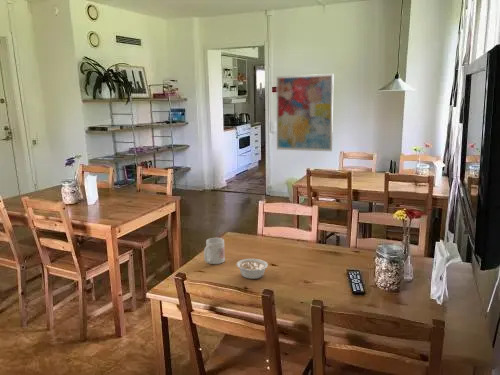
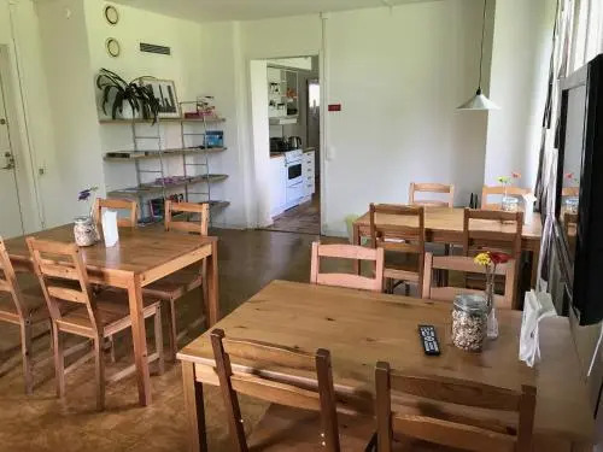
- mug [203,237,226,265]
- wall art [276,73,335,152]
- legume [236,258,269,280]
